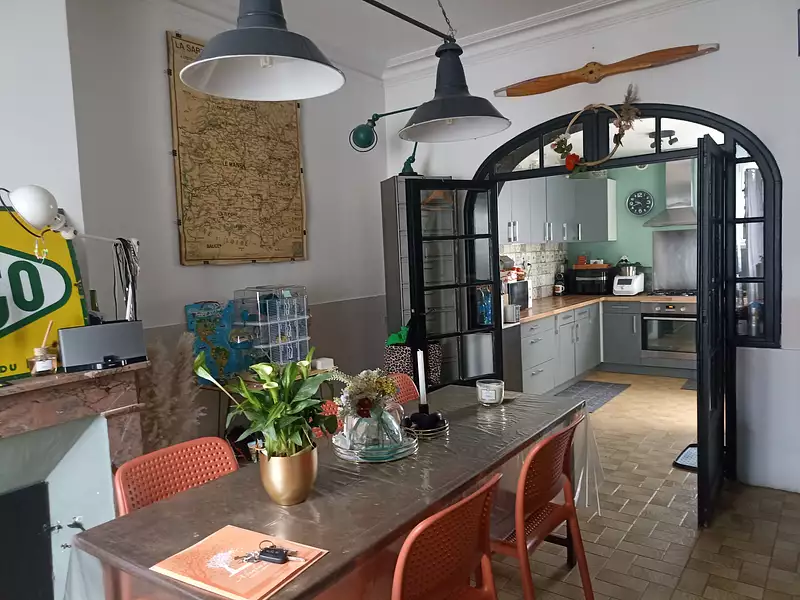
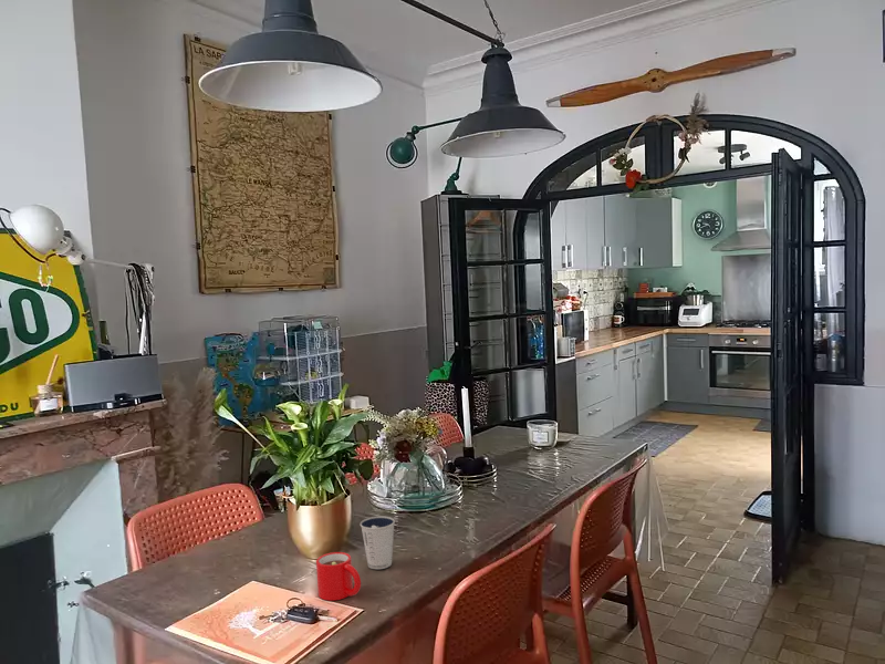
+ mug [315,551,362,601]
+ dixie cup [360,515,396,570]
